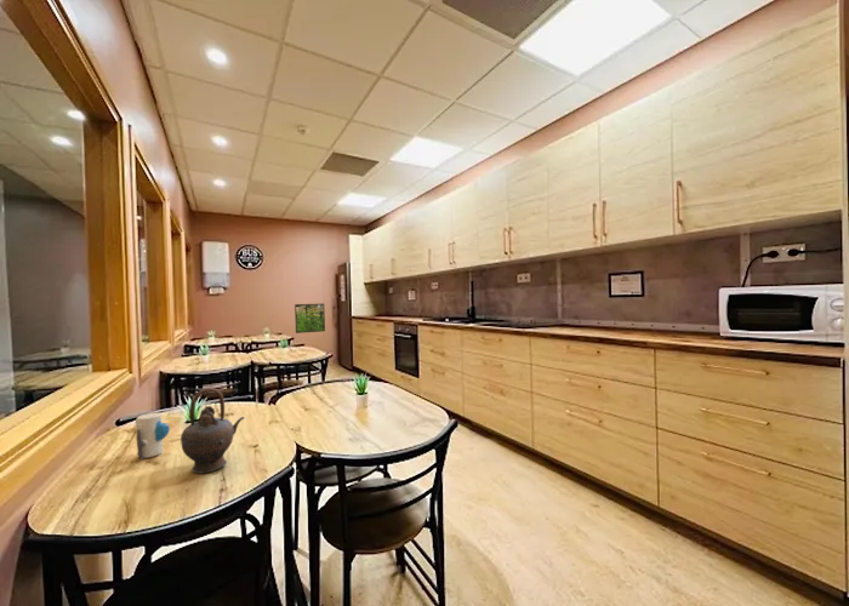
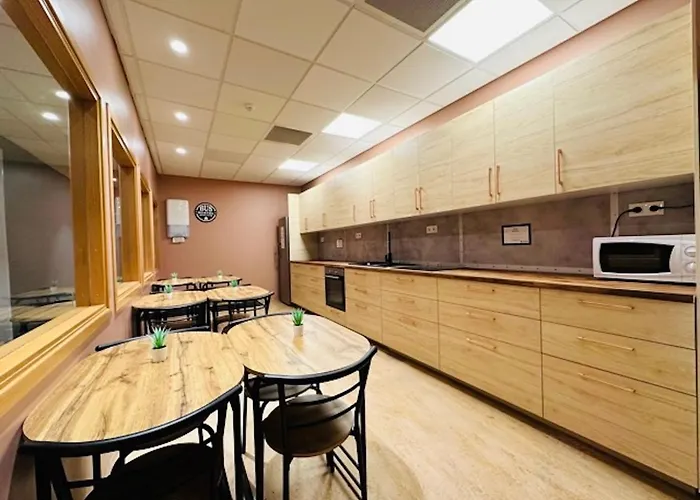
- toy [135,412,171,462]
- teapot [180,387,245,474]
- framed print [294,303,326,335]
